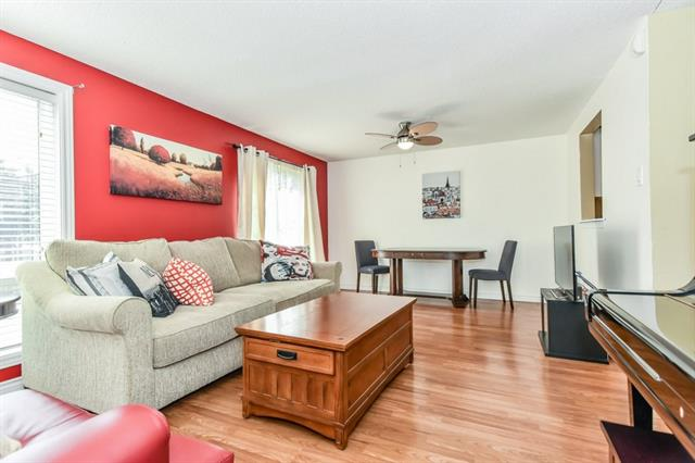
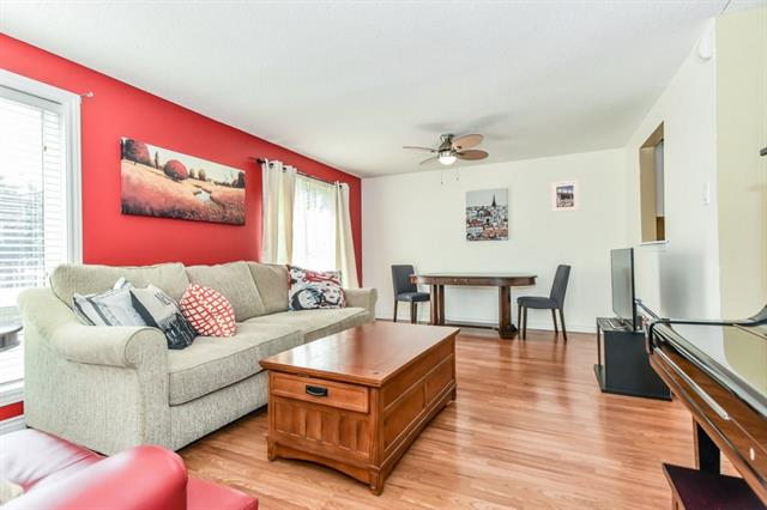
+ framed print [550,180,580,213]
